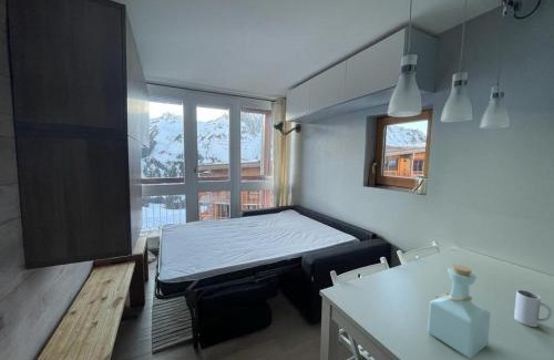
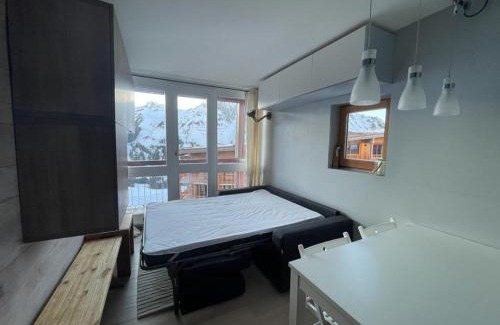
- mug [513,289,553,328]
- bottle [427,264,491,359]
